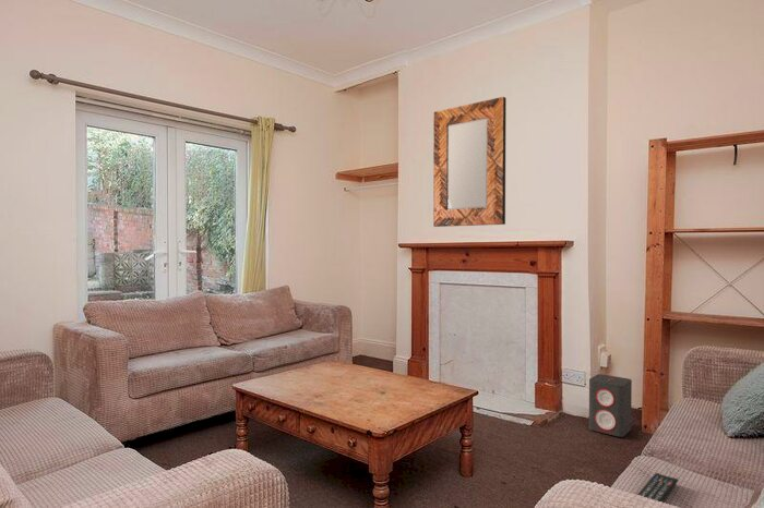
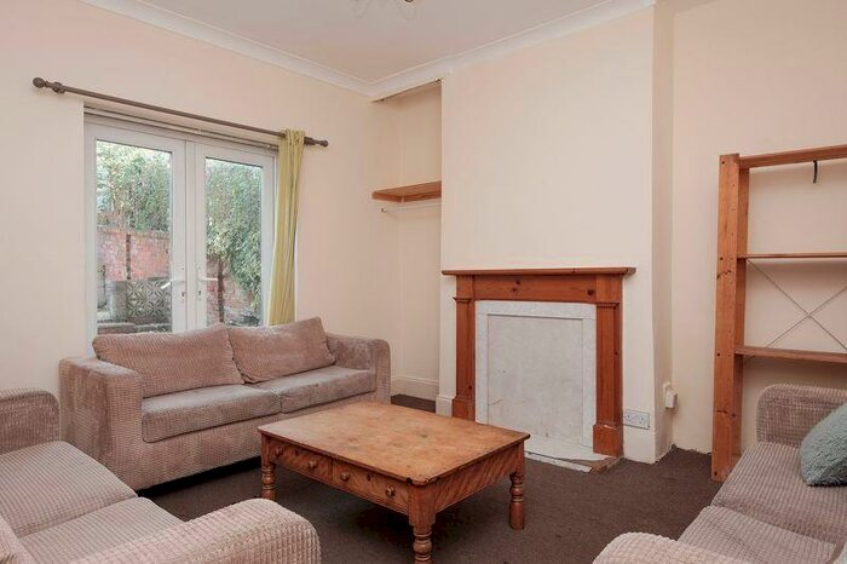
- remote control [636,472,679,503]
- speaker [588,373,633,438]
- home mirror [432,96,508,228]
